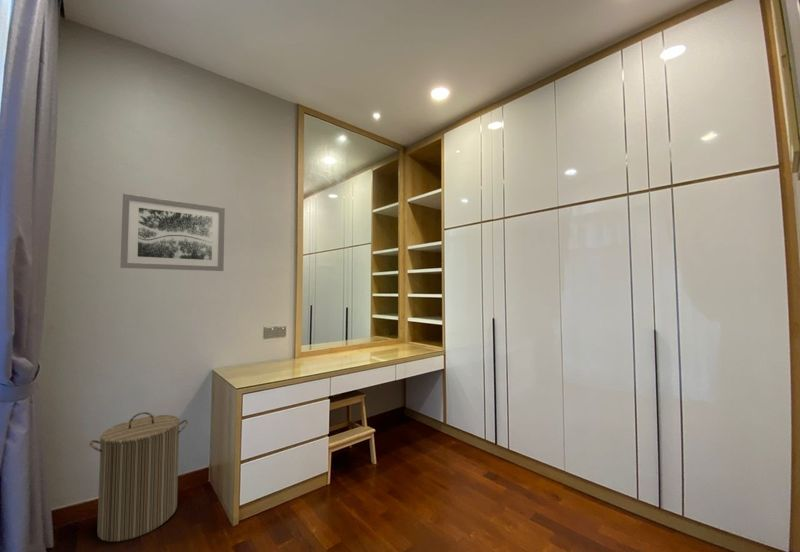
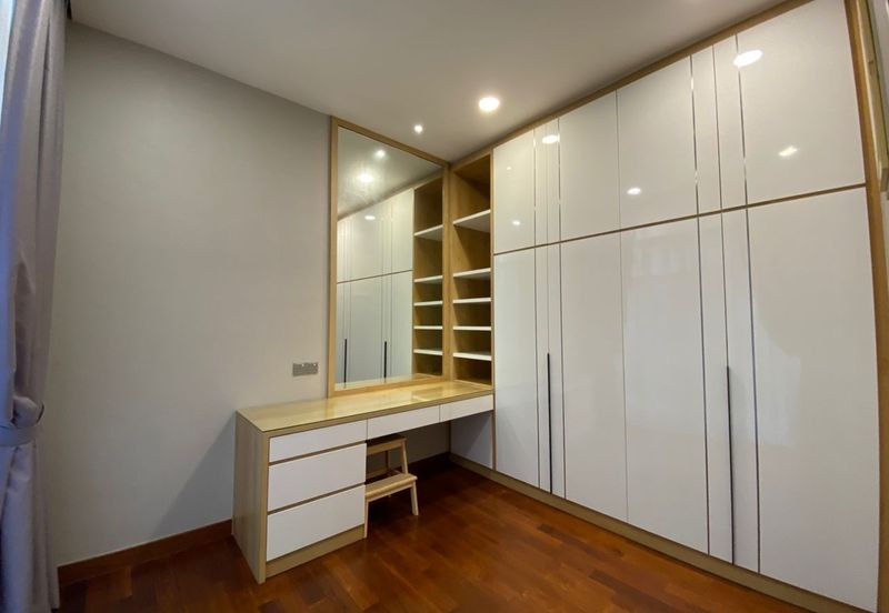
- wall art [119,193,226,272]
- laundry hamper [88,411,189,543]
